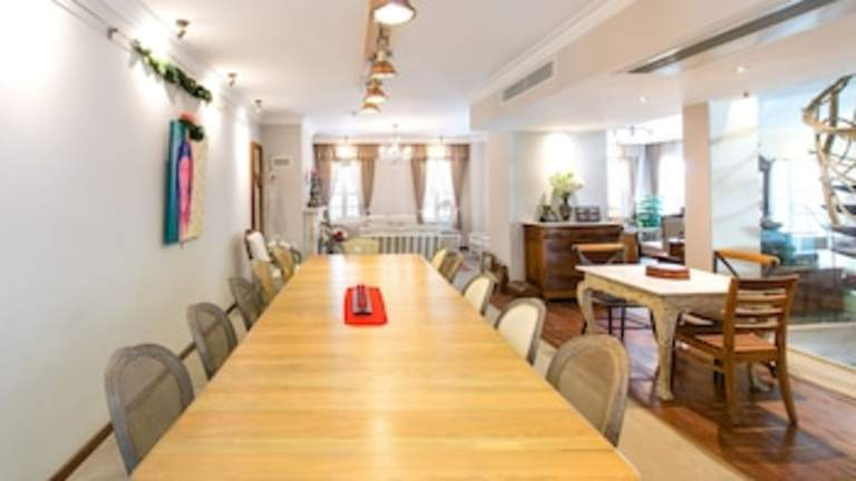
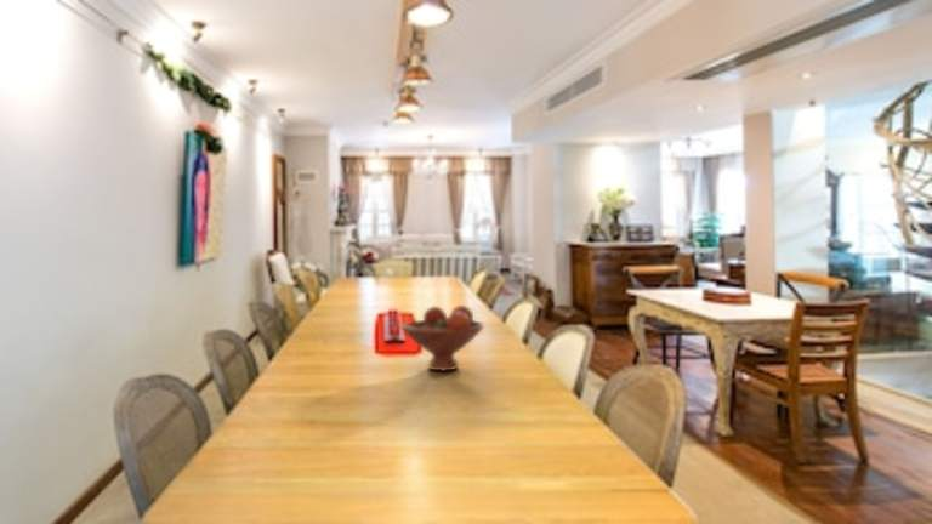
+ fruit bowl [400,304,485,372]
